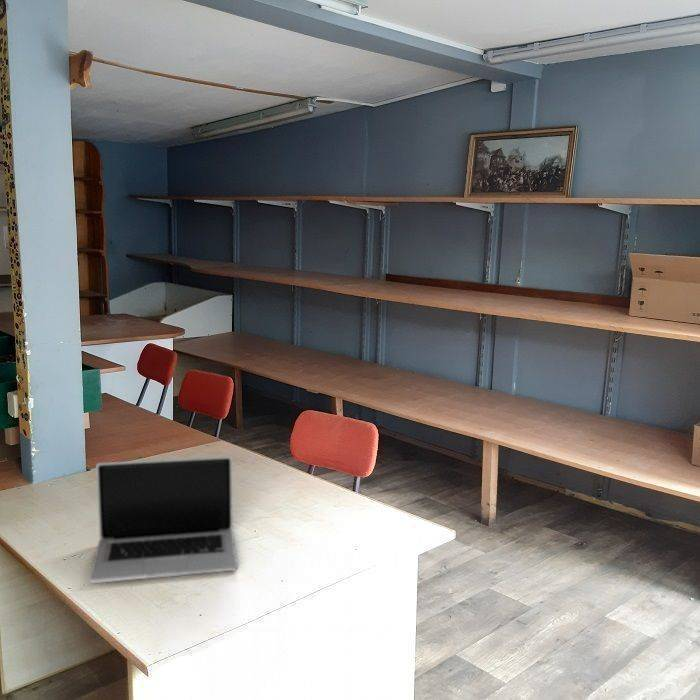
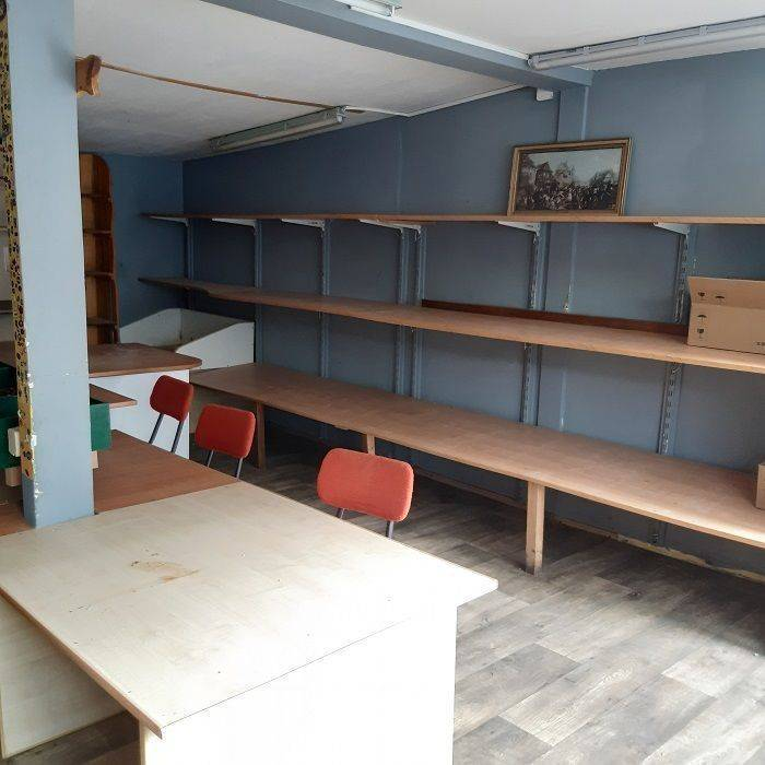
- laptop [88,455,238,584]
